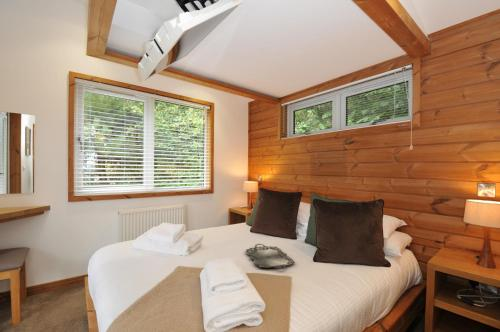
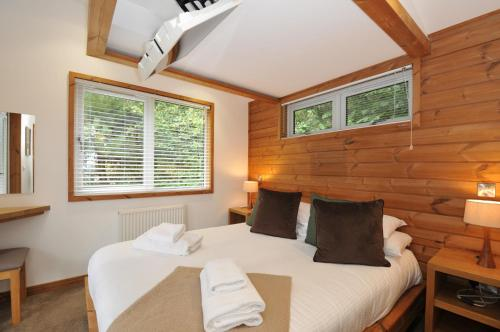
- serving tray [245,243,296,269]
